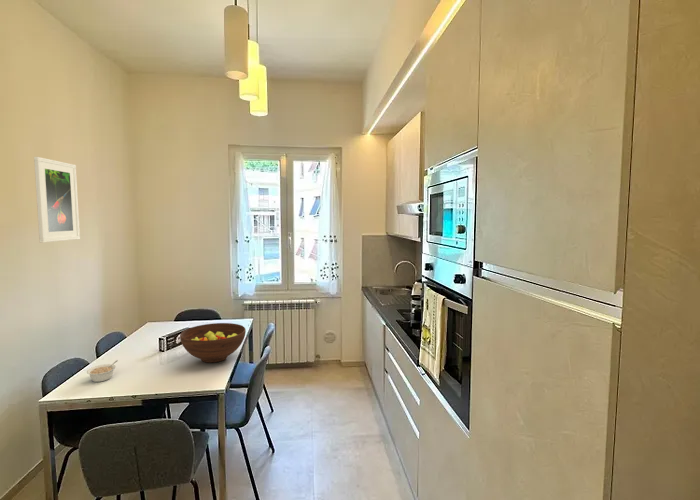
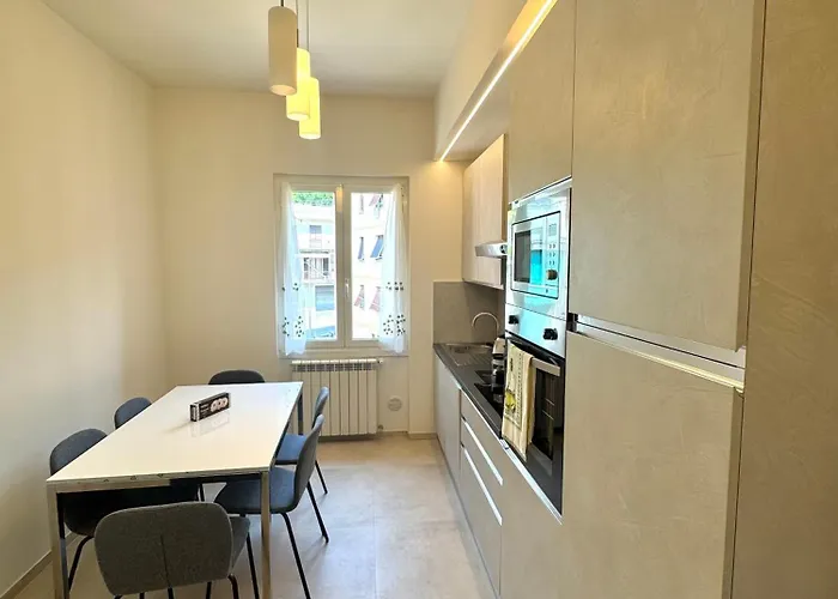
- legume [86,359,119,383]
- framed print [33,156,81,244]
- fruit bowl [179,322,247,364]
